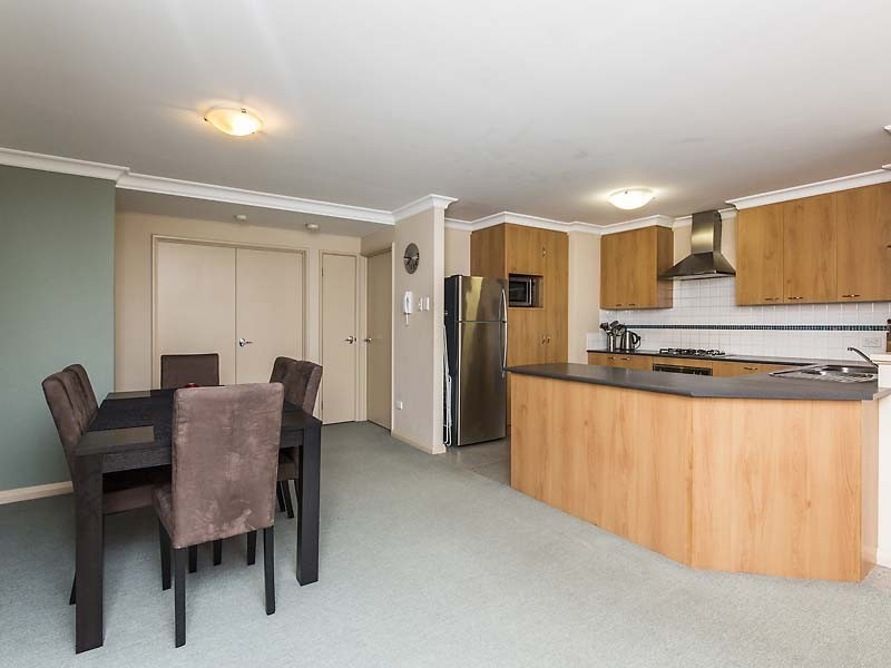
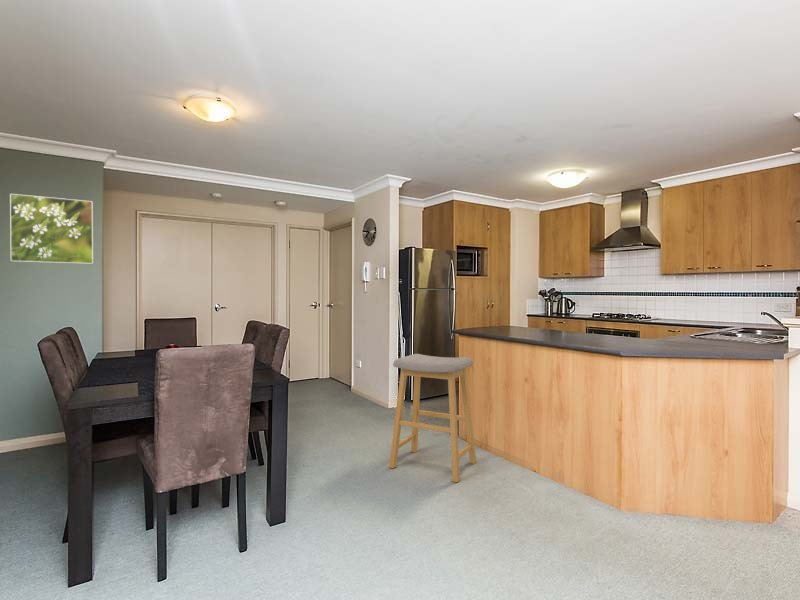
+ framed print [9,193,94,265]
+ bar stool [388,353,477,483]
